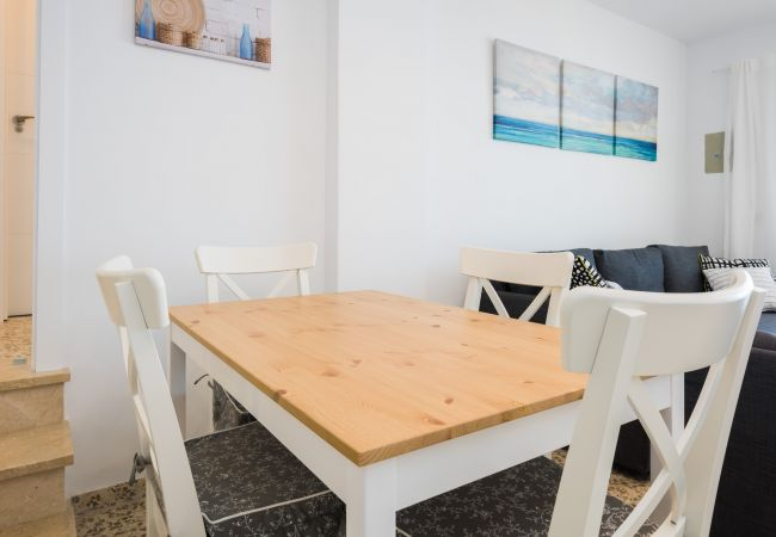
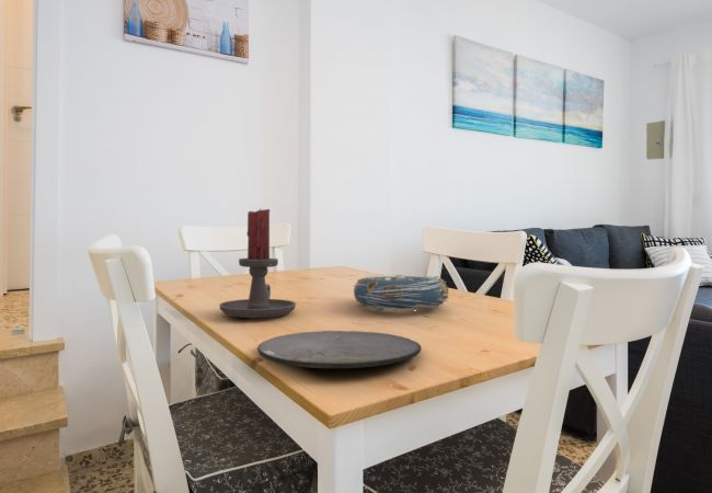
+ plate [256,330,423,369]
+ candle holder [218,208,297,319]
+ decorative bowl [352,274,450,312]
